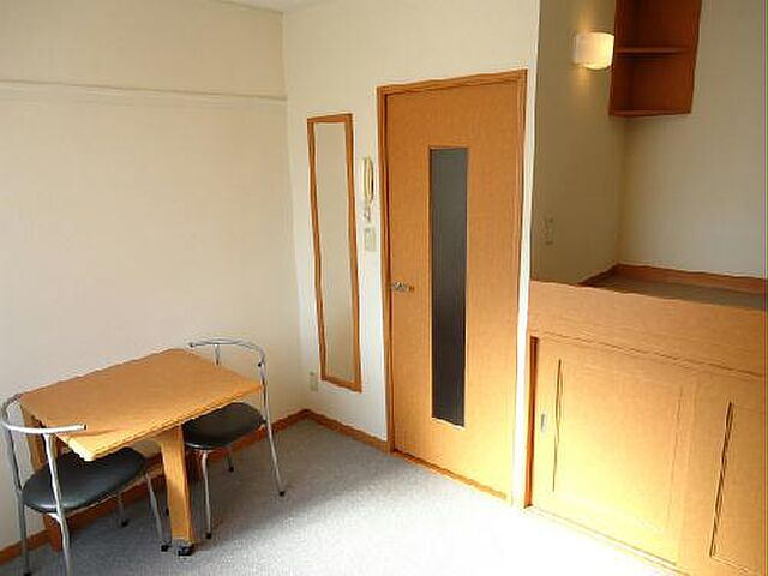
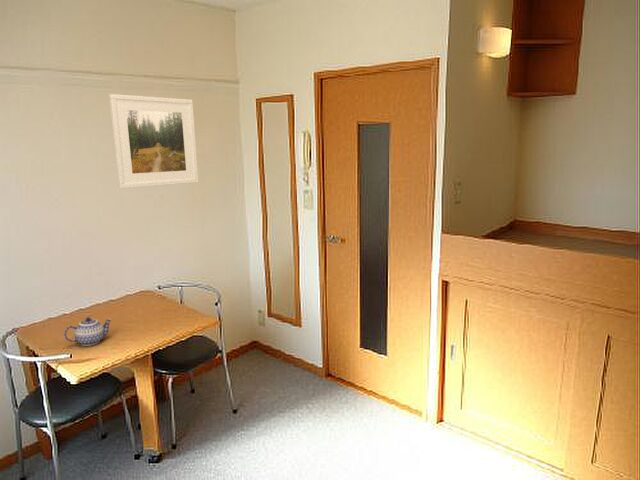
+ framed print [108,93,199,190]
+ teapot [63,316,113,347]
